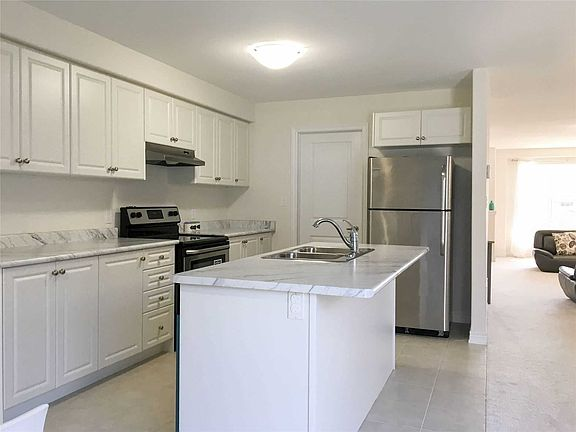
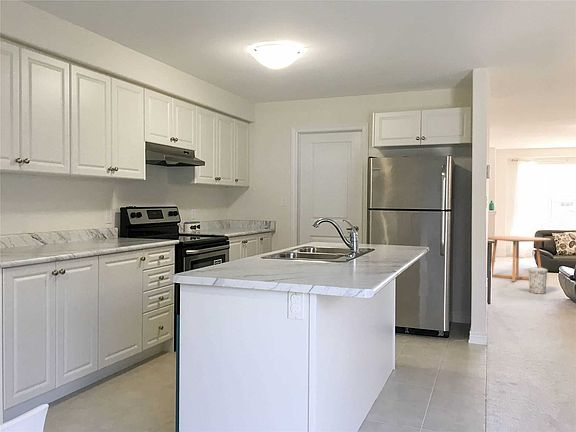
+ dining table [487,235,552,282]
+ trash can [527,266,549,295]
